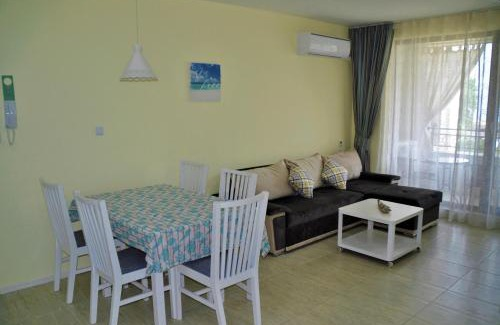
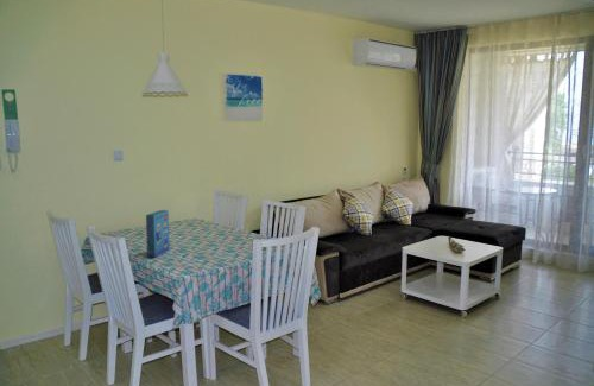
+ cereal box [145,209,170,259]
